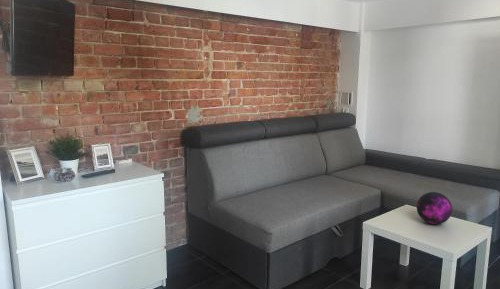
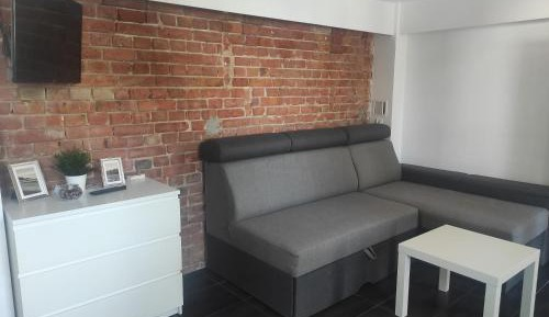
- decorative orb [416,191,453,225]
